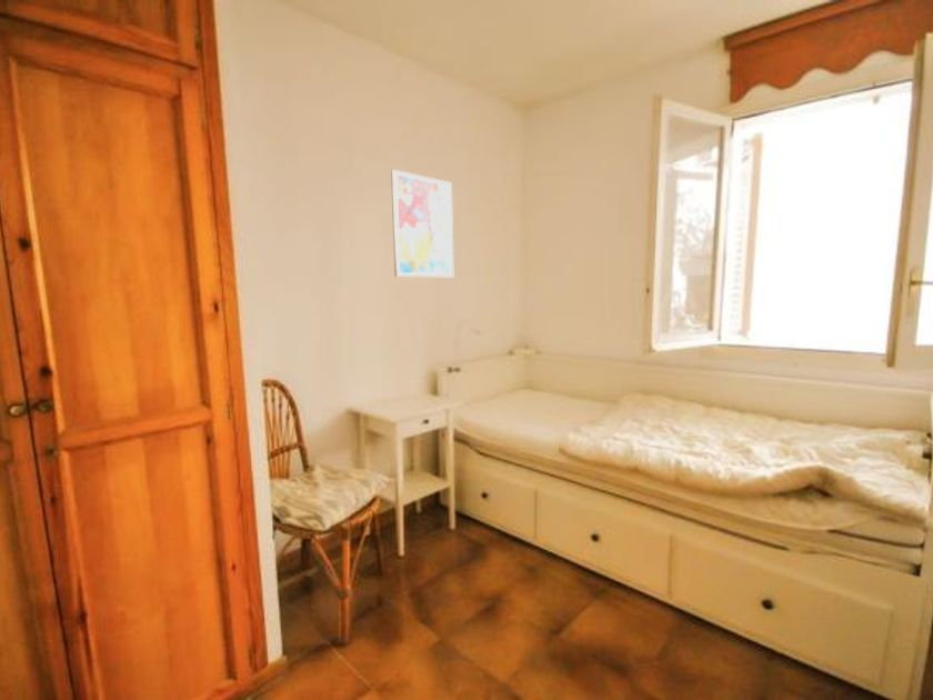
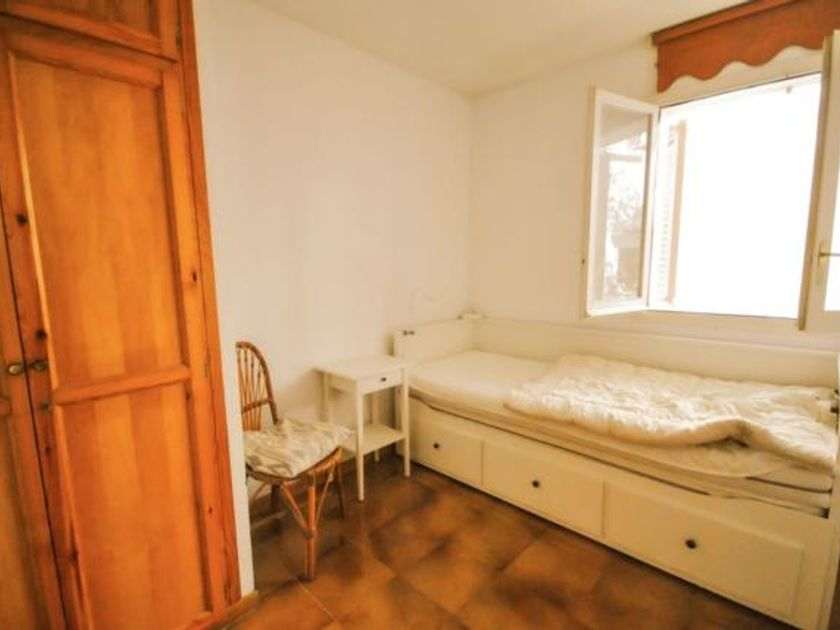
- wall art [390,169,454,278]
